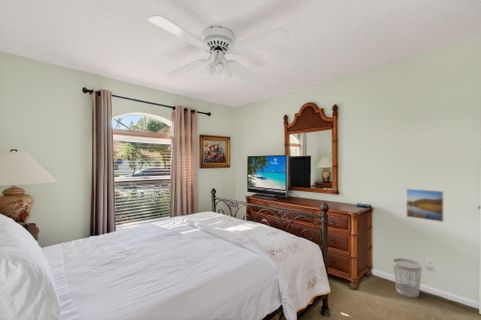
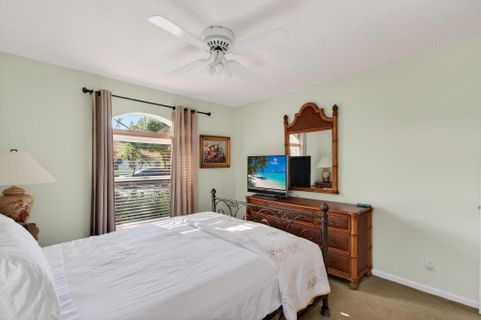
- wastebasket [392,257,423,299]
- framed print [405,187,445,223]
